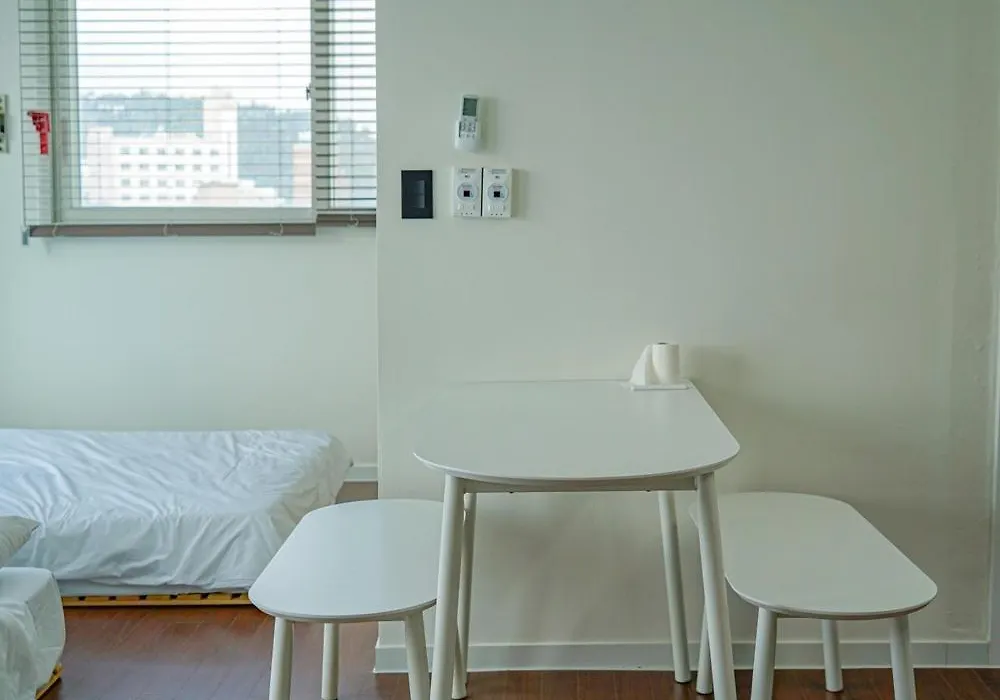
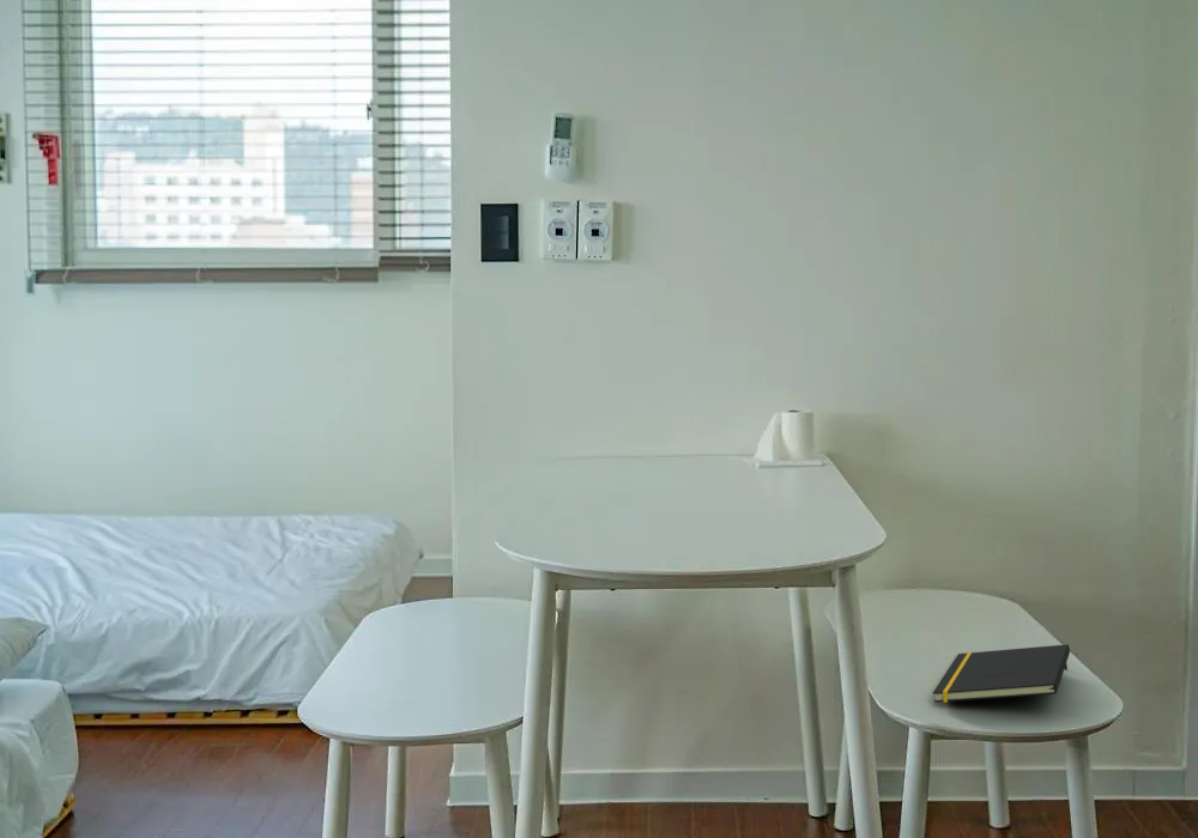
+ notepad [932,643,1071,704]
